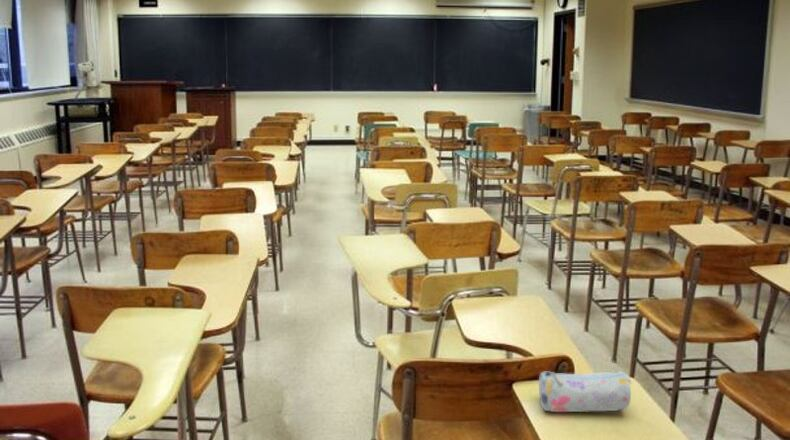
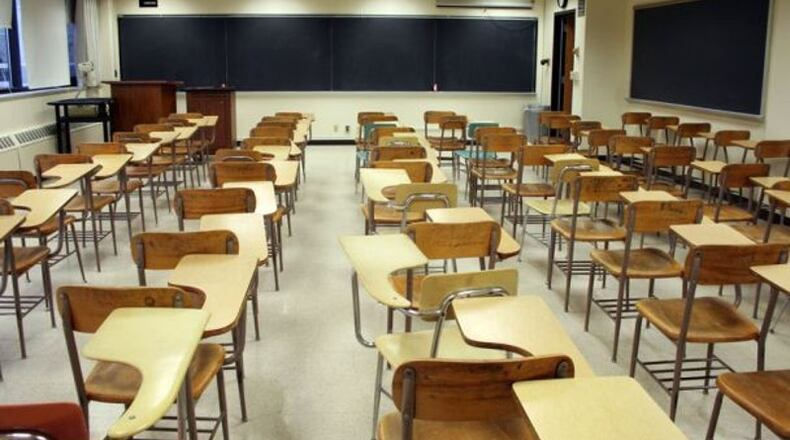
- pencil case [538,370,632,413]
